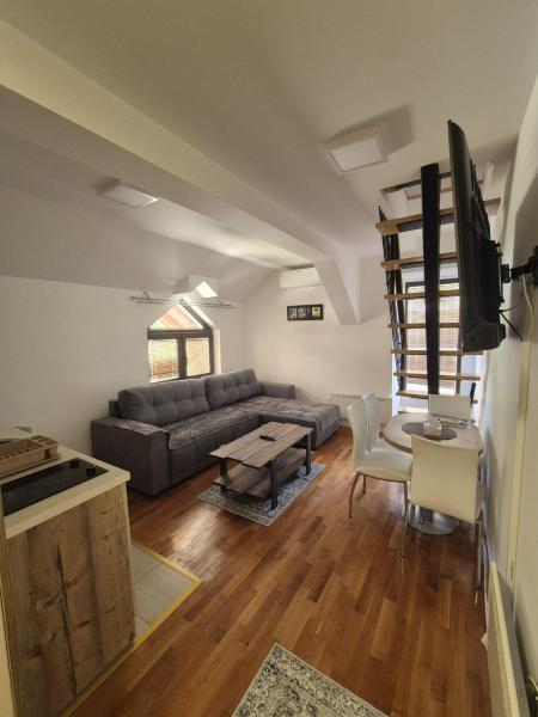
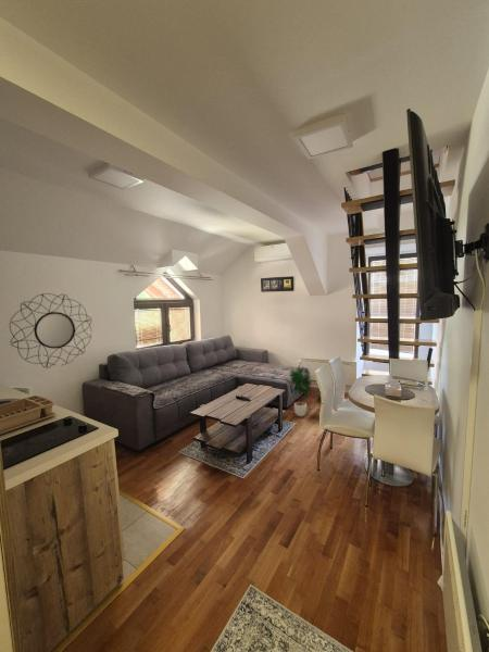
+ potted plant [288,364,322,417]
+ home mirror [9,292,93,369]
